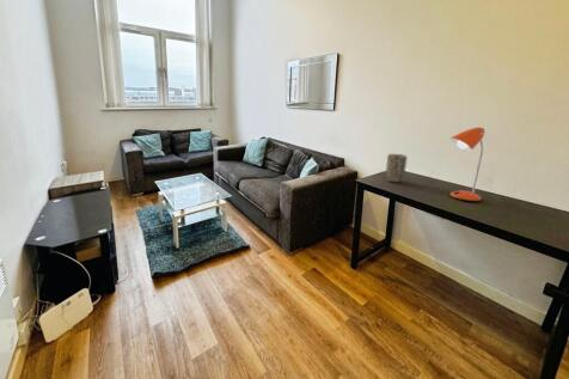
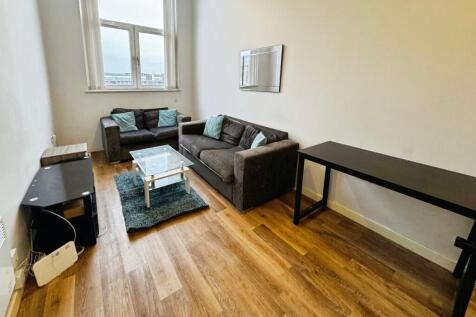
- desk lamp [448,127,485,202]
- plant pot [385,153,408,183]
